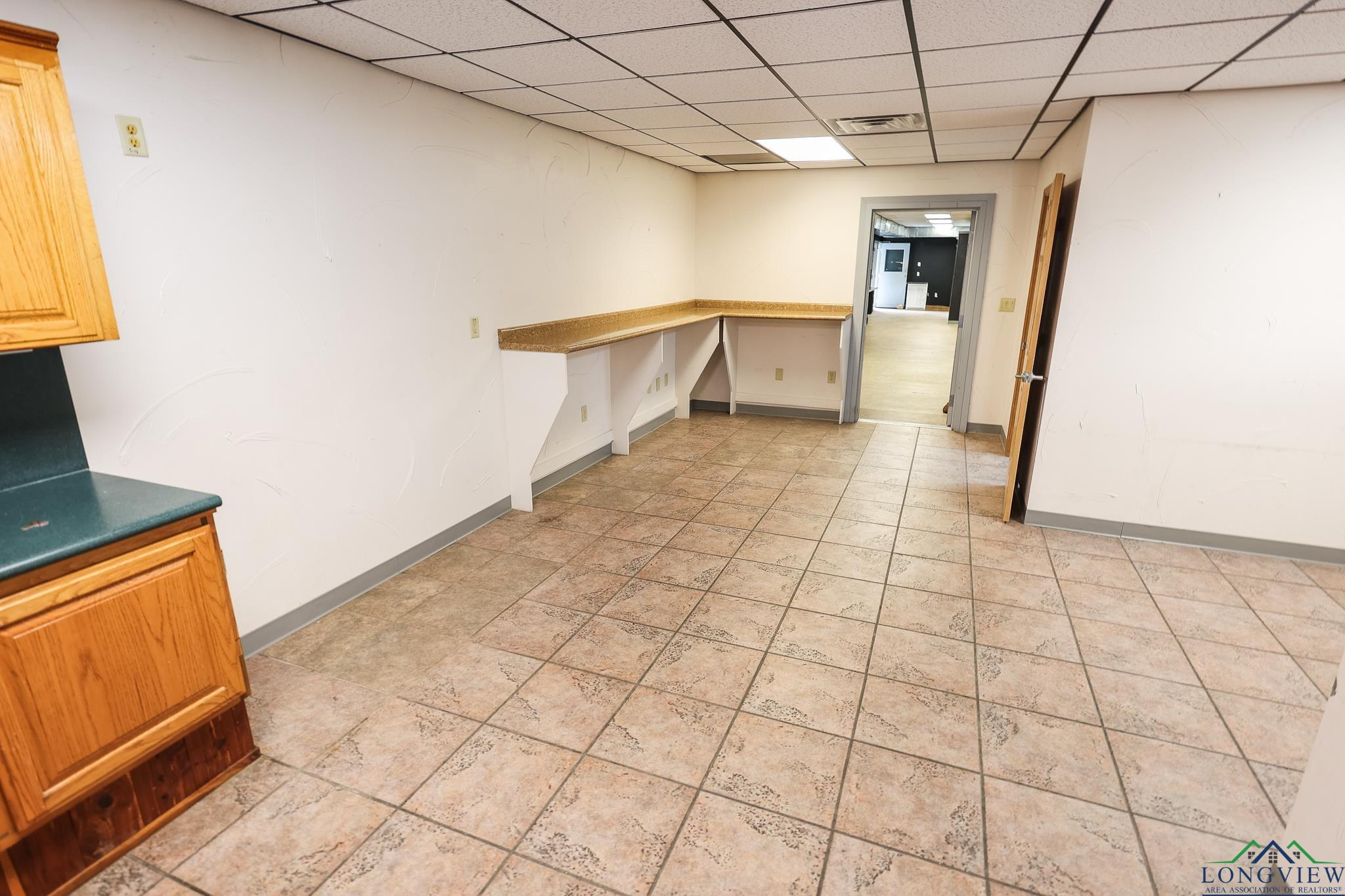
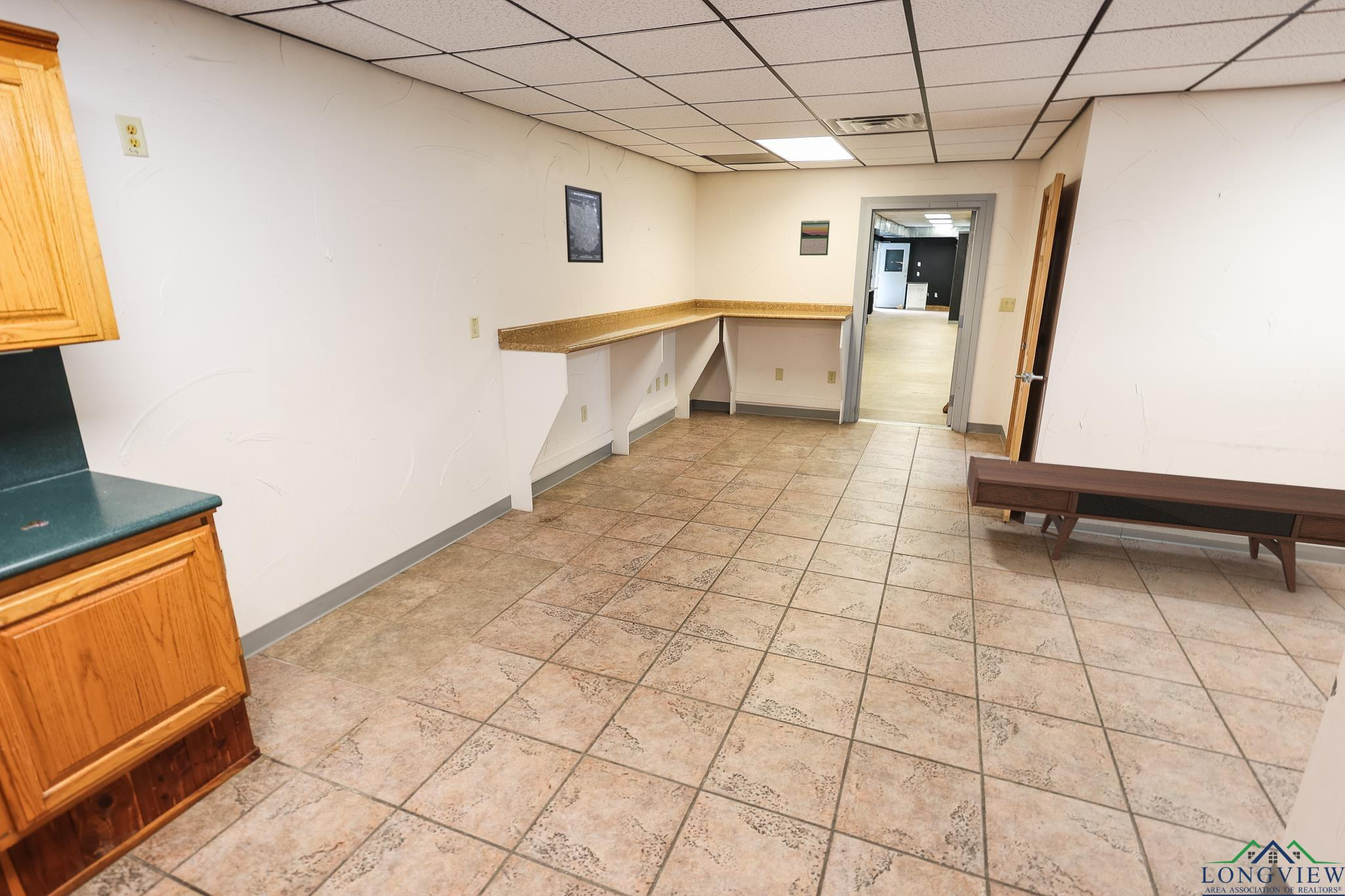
+ wall art [564,184,604,263]
+ calendar [799,219,830,256]
+ media console [967,455,1345,593]
